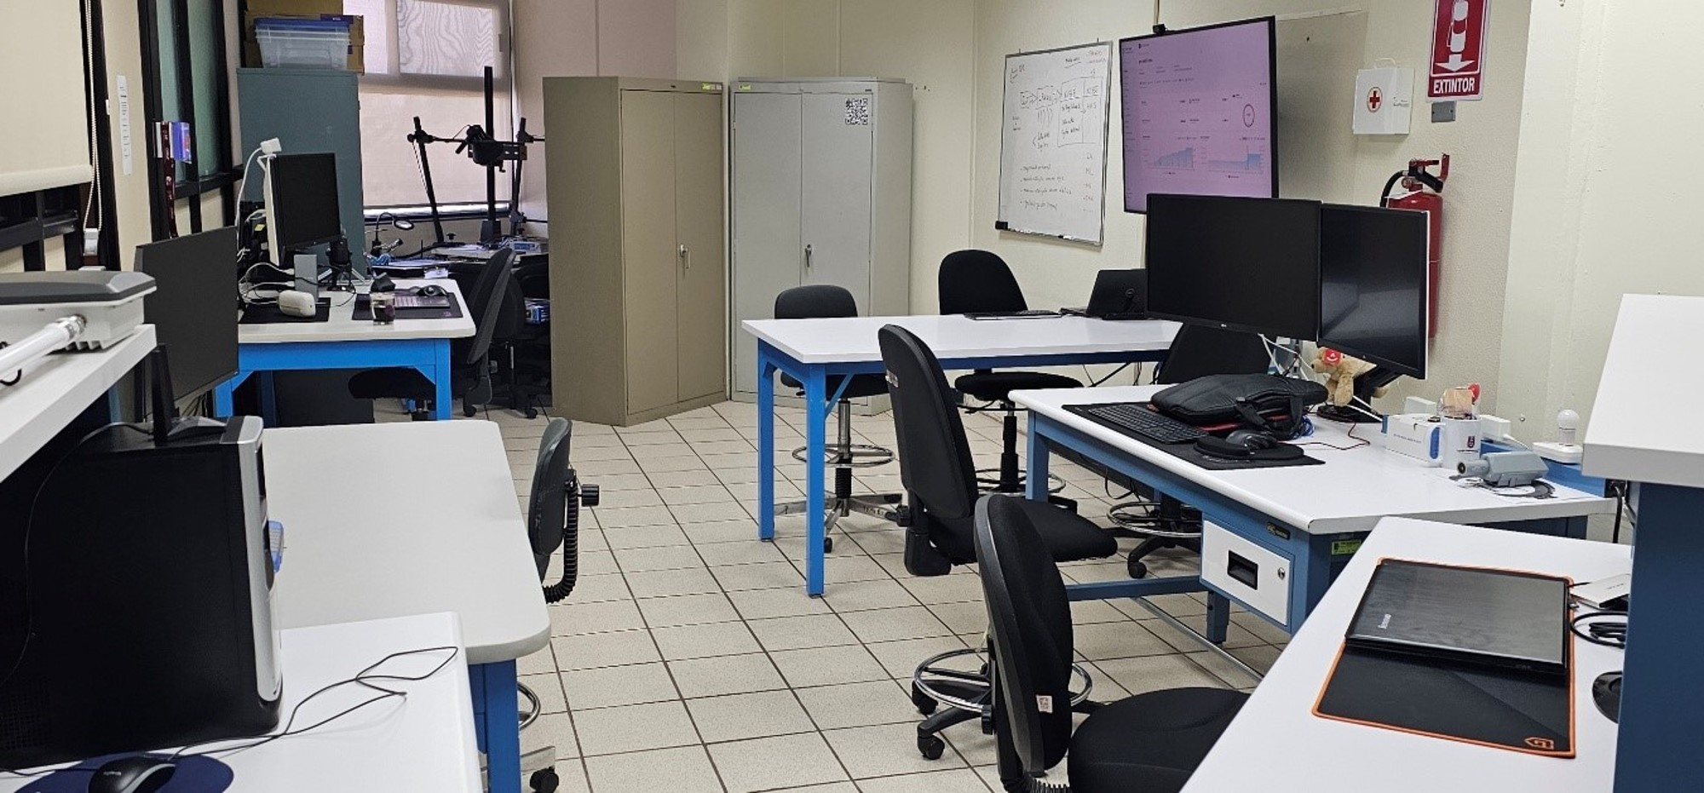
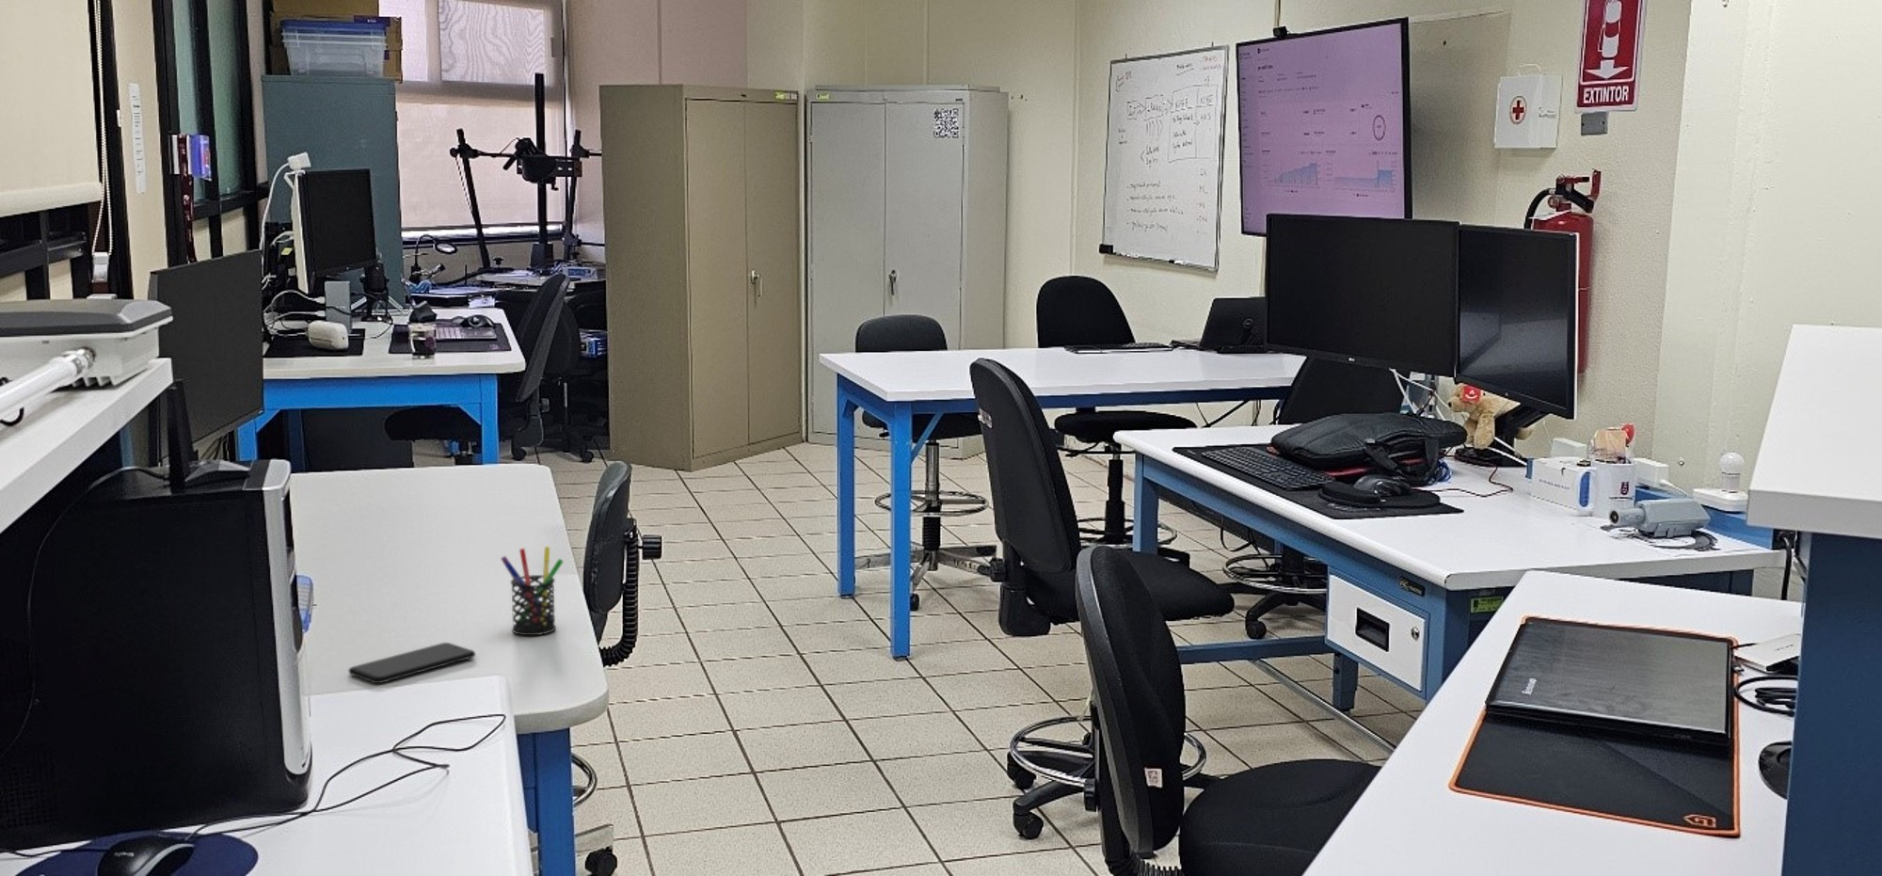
+ smartphone [347,642,477,684]
+ pen holder [499,546,564,636]
